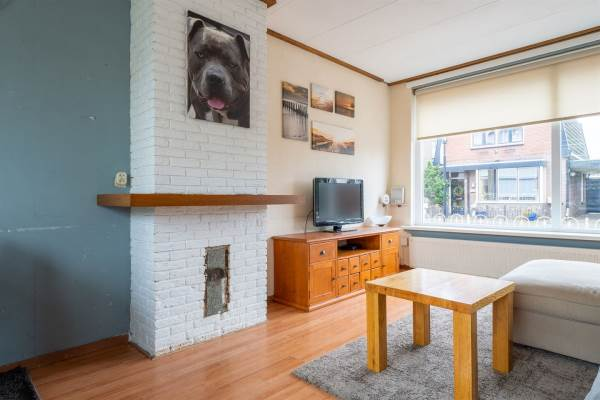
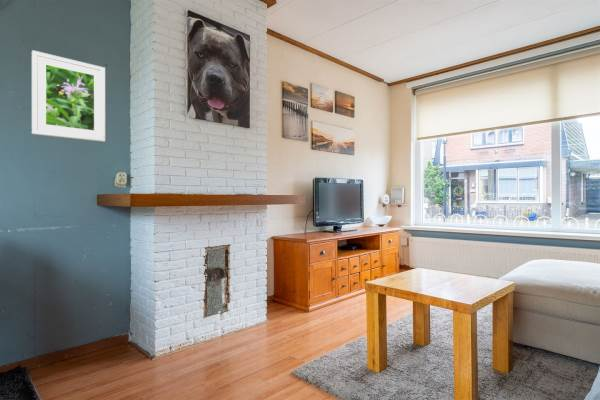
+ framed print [31,49,106,143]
